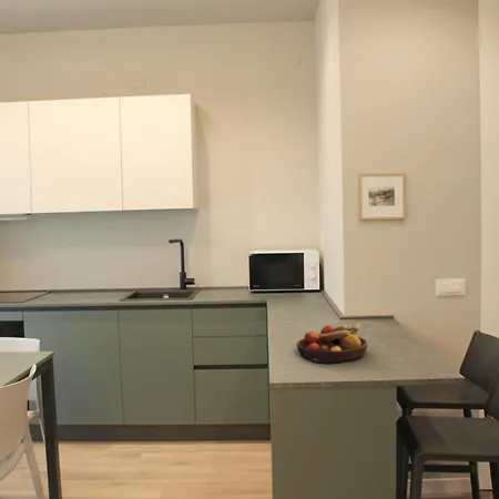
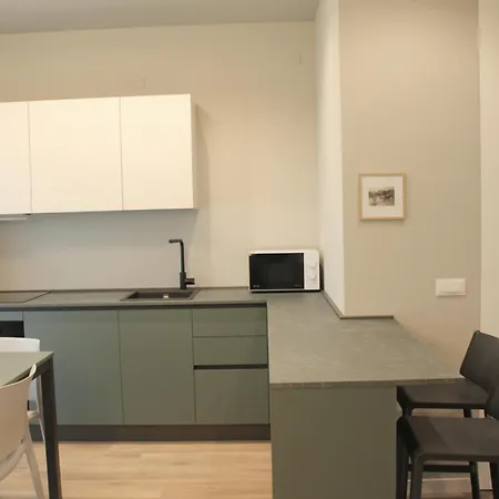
- fruit bowl [296,322,368,364]
